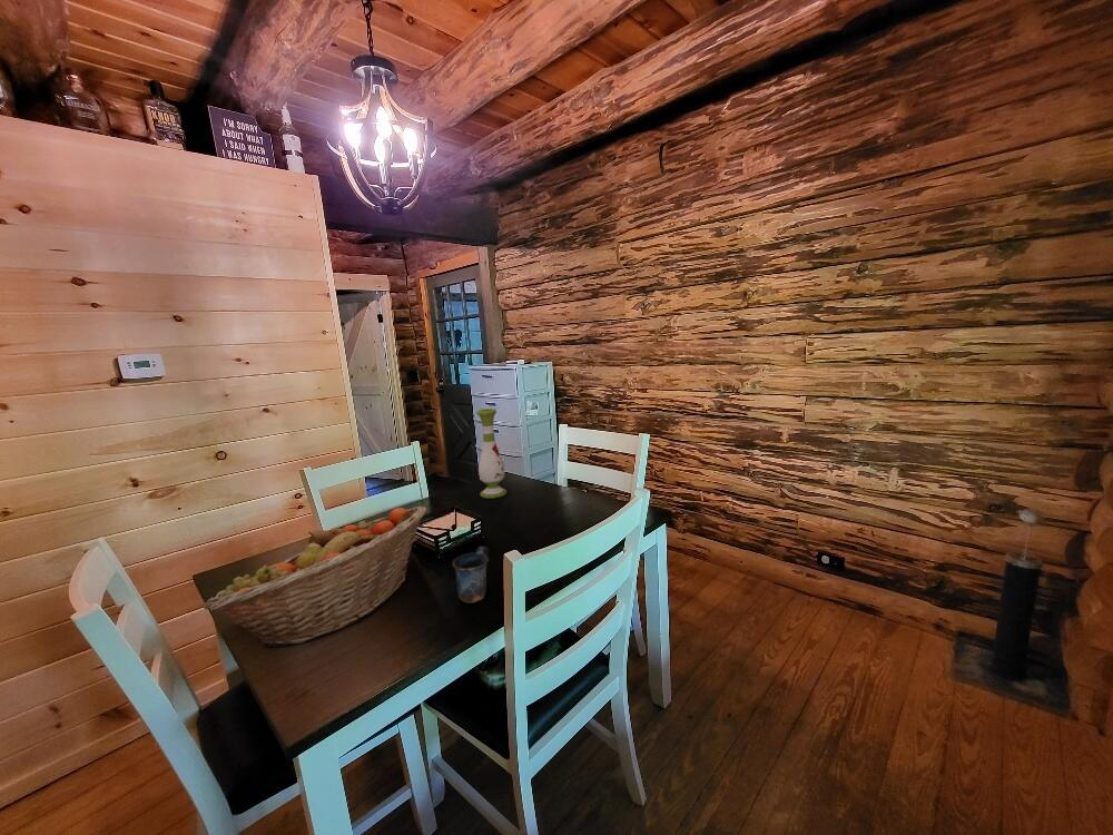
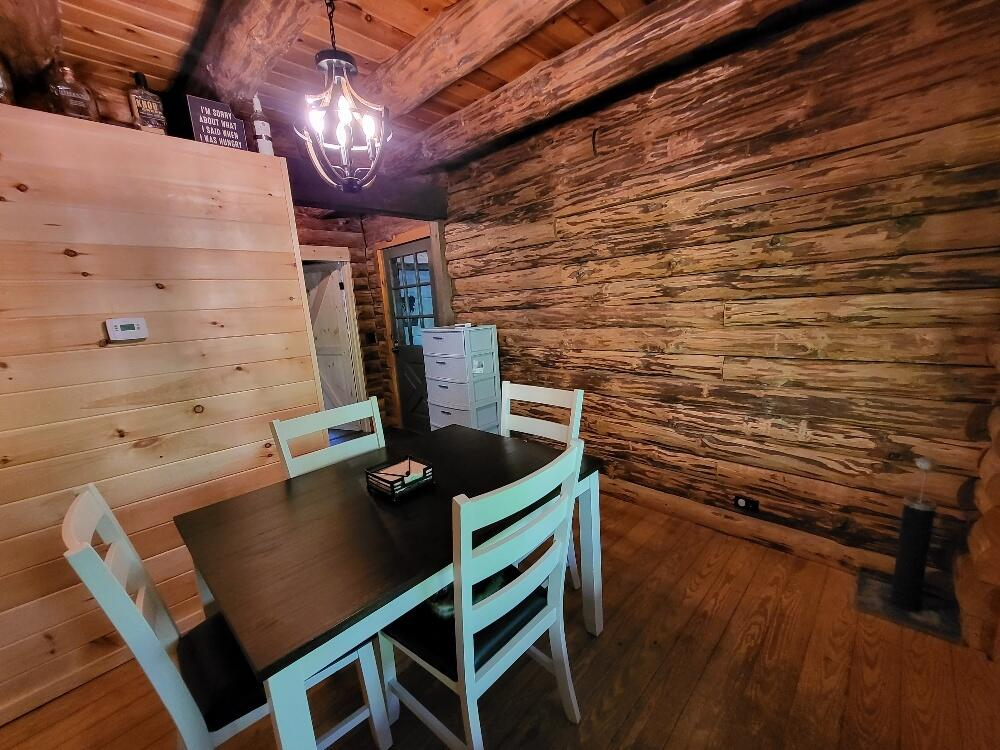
- mug [452,546,490,603]
- fruit basket [201,505,427,649]
- vase [476,407,508,500]
